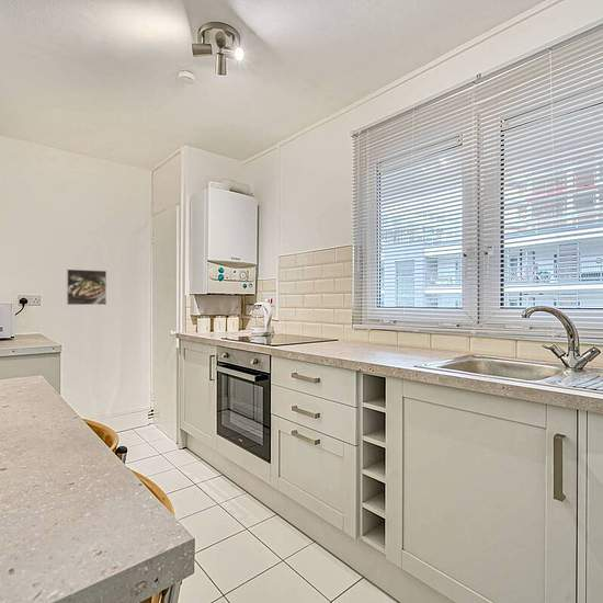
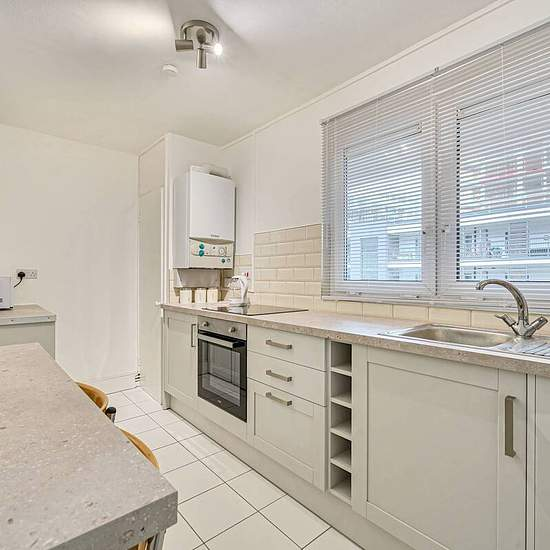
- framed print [66,268,107,306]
